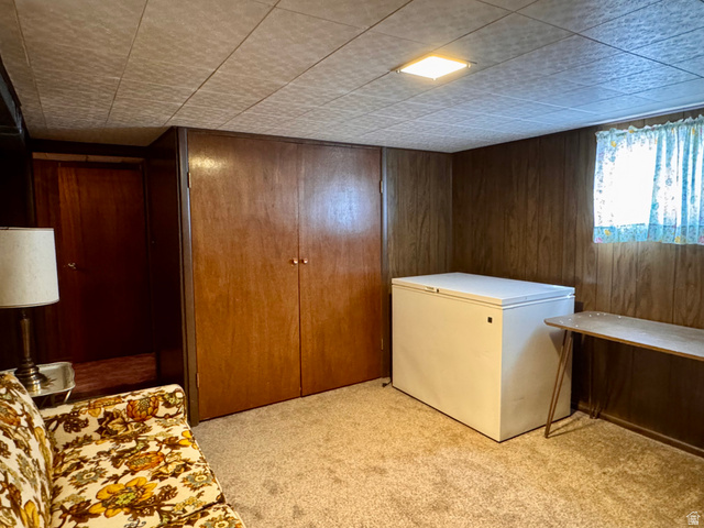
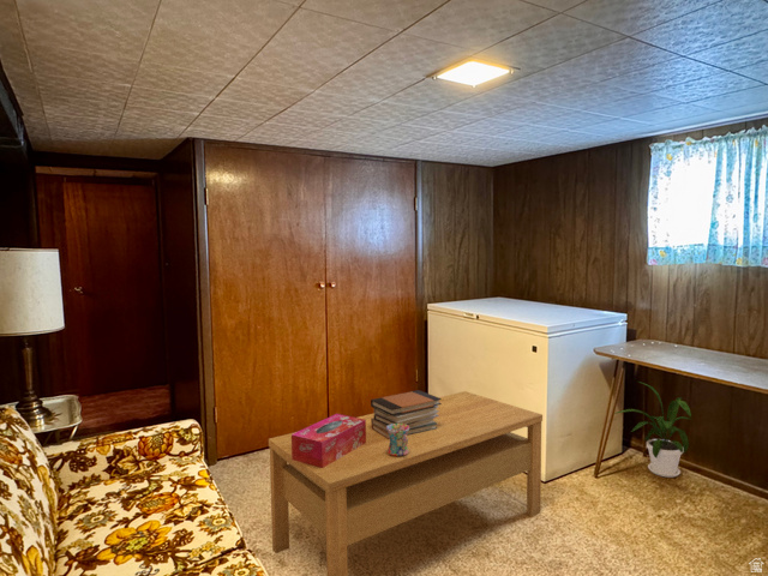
+ coffee table [268,390,544,576]
+ book stack [370,389,442,439]
+ mug [386,424,409,456]
+ tissue box [292,413,366,468]
+ house plant [612,380,694,479]
